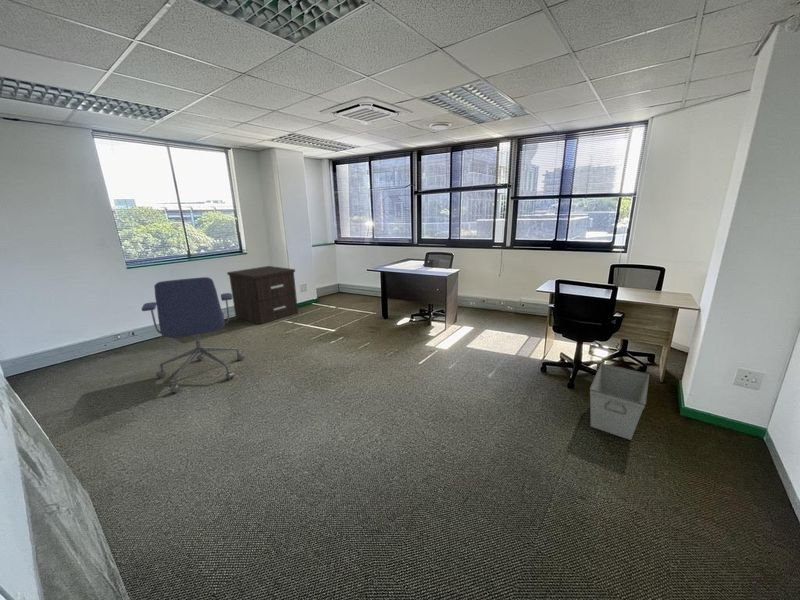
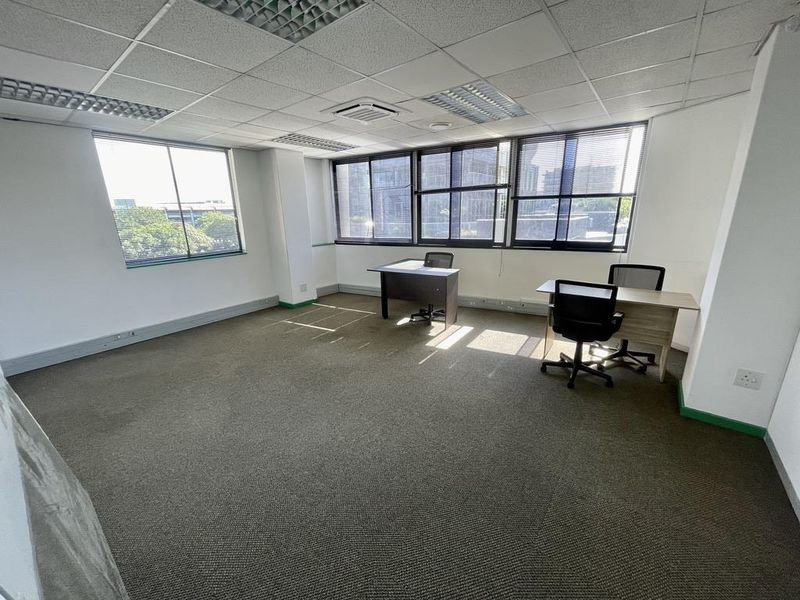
- storage bin [589,362,650,441]
- nightstand [226,265,299,325]
- office chair [140,276,245,394]
